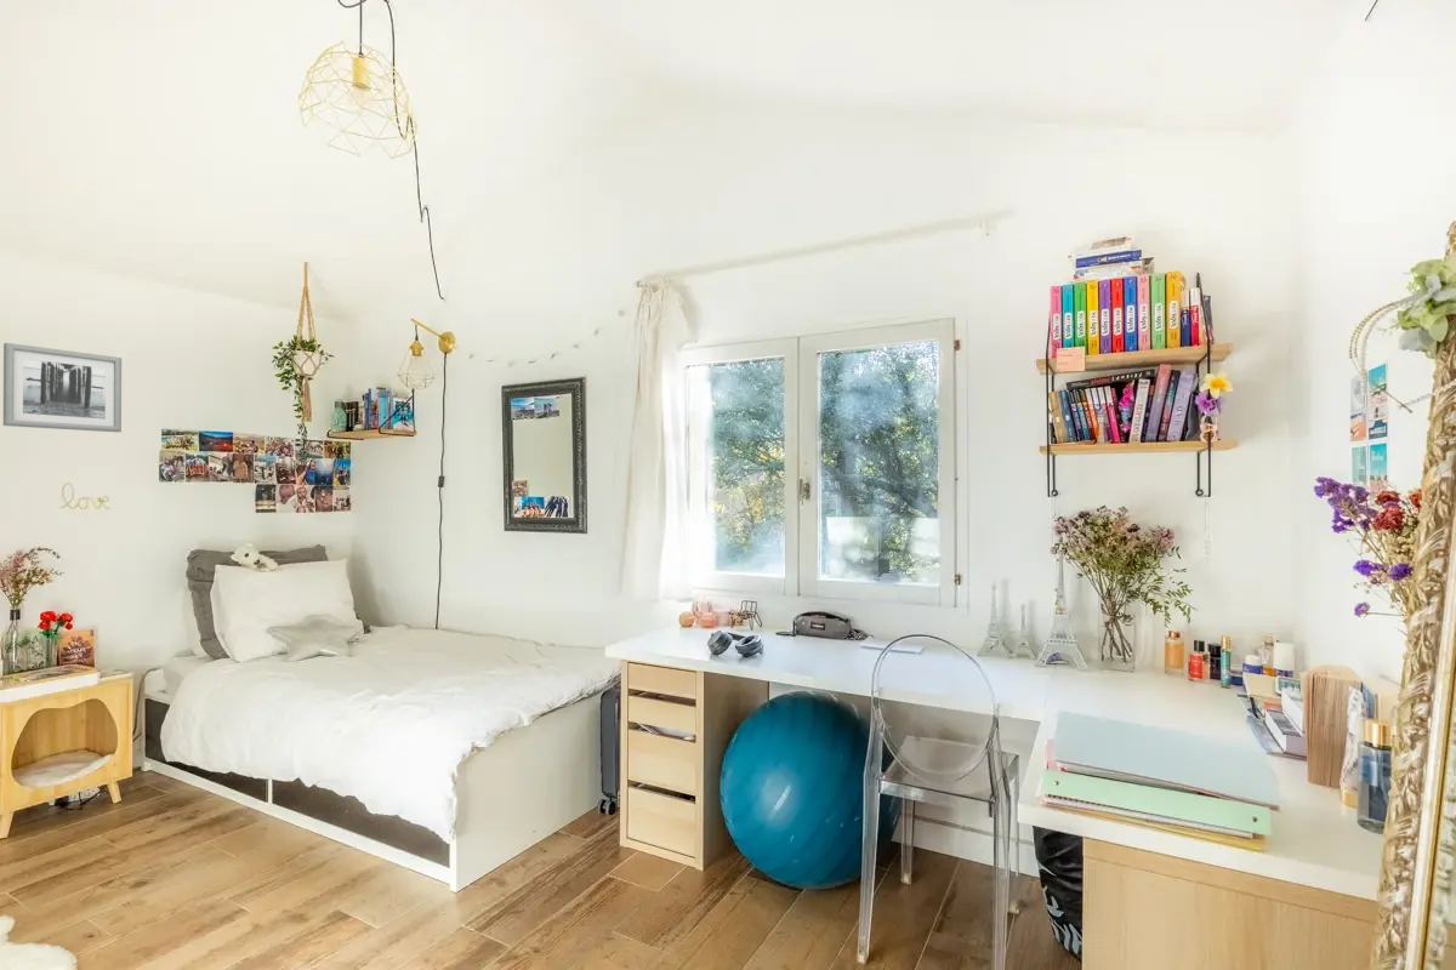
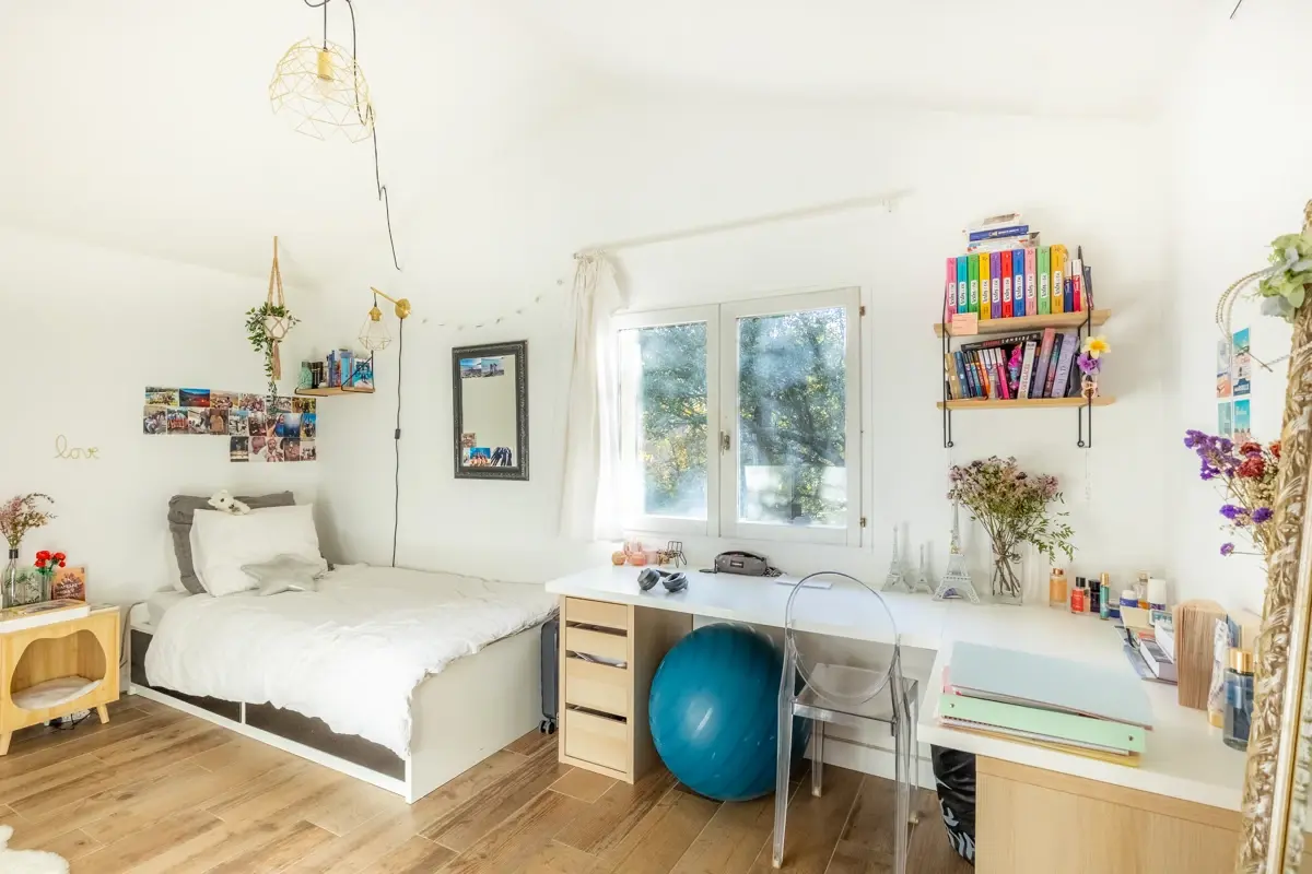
- wall art [2,342,123,433]
